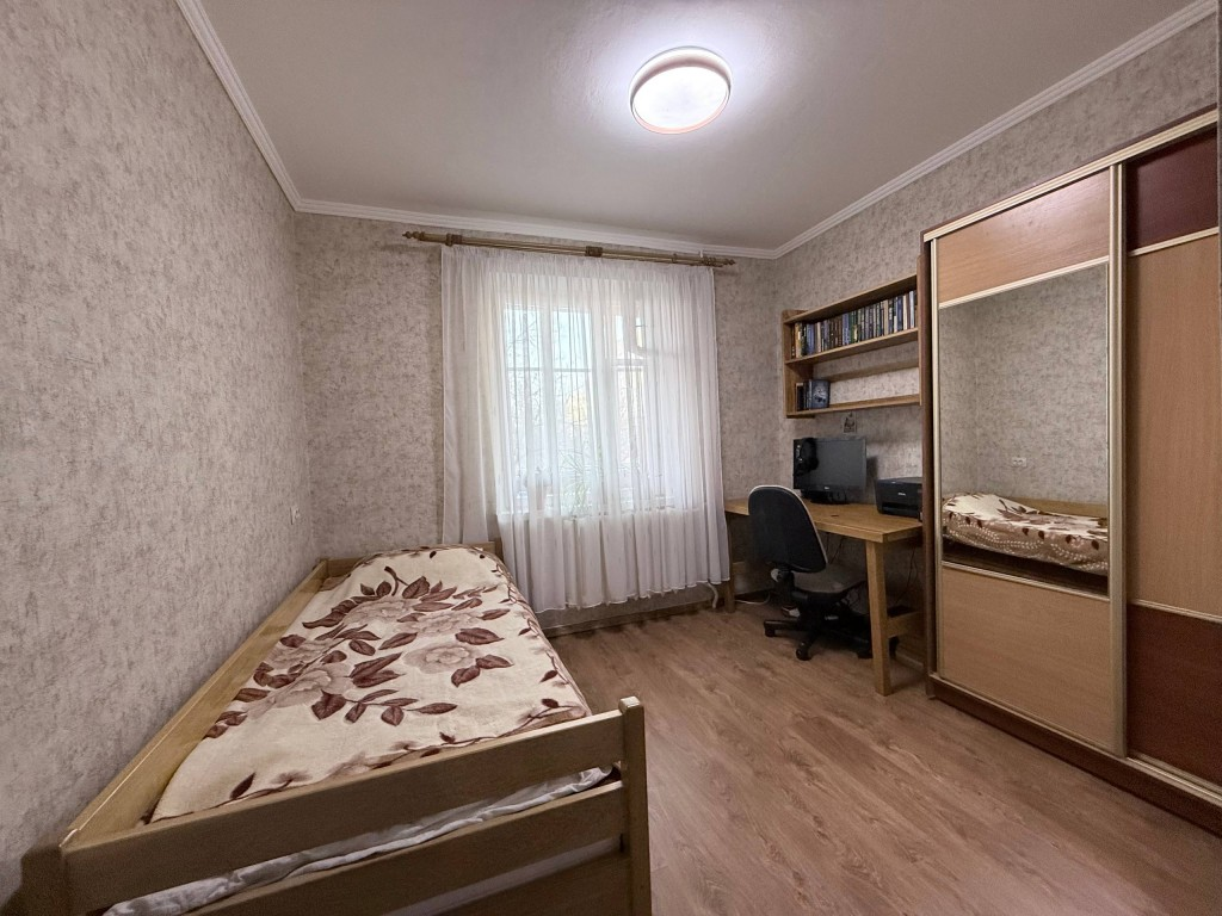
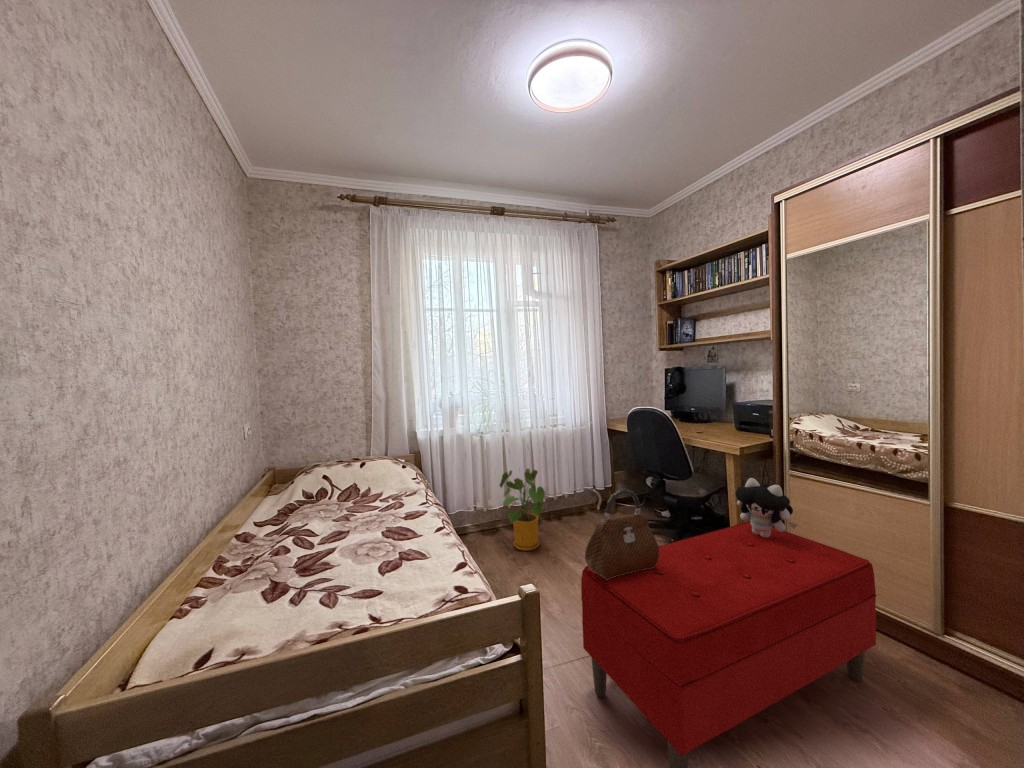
+ house plant [499,467,549,552]
+ handbag [584,488,659,580]
+ plush toy [735,477,798,538]
+ bench [580,521,878,768]
